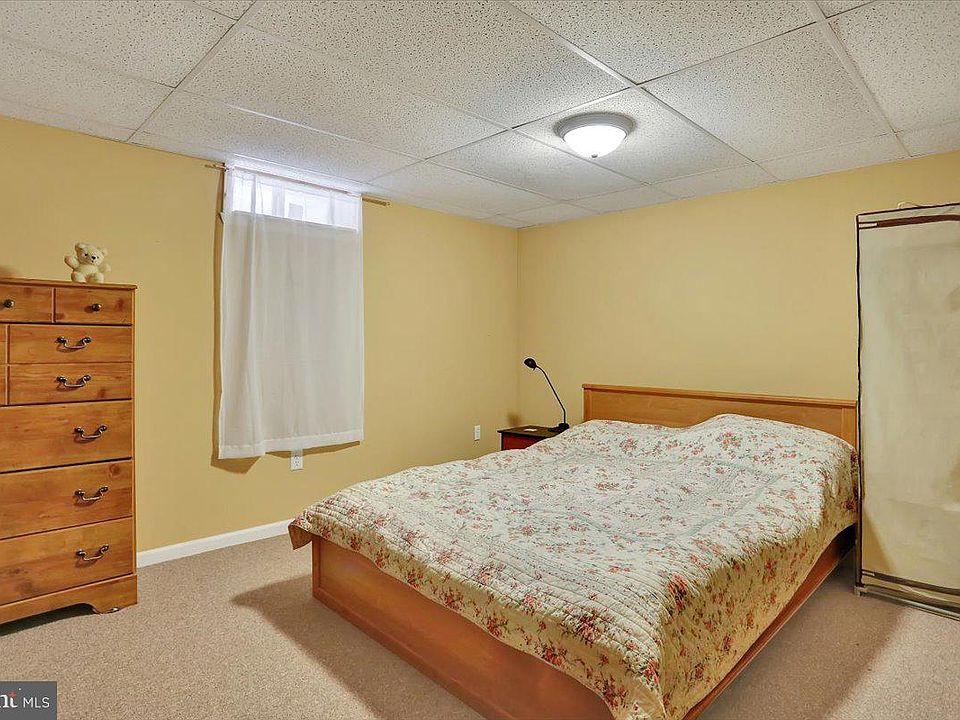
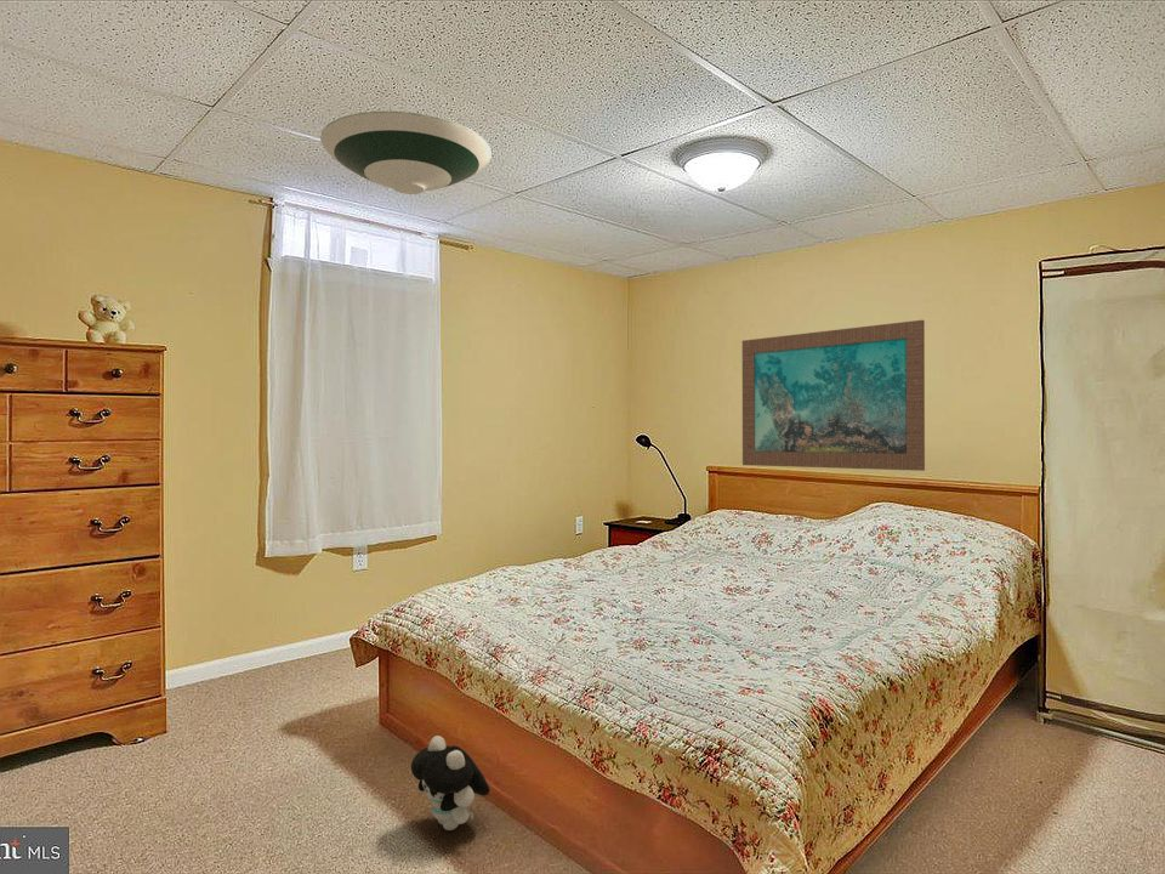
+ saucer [319,110,493,195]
+ wall art [741,319,926,472]
+ plush toy [410,734,490,832]
